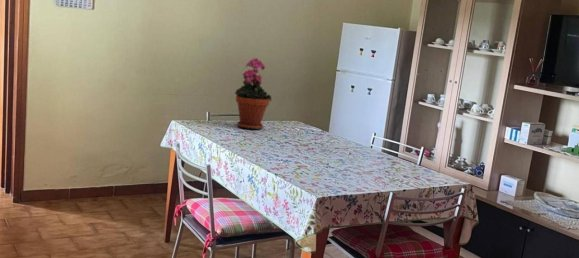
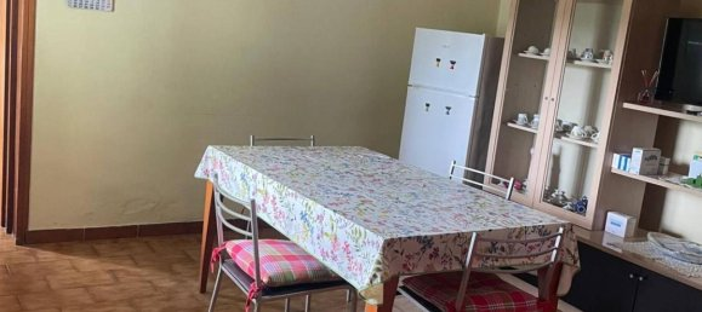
- potted plant [234,57,273,131]
